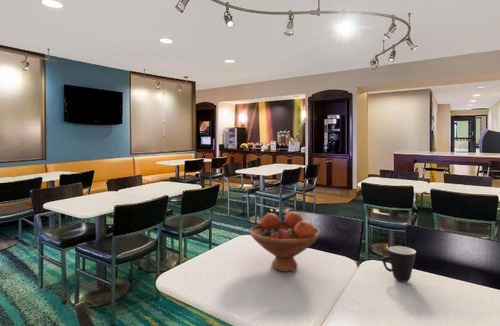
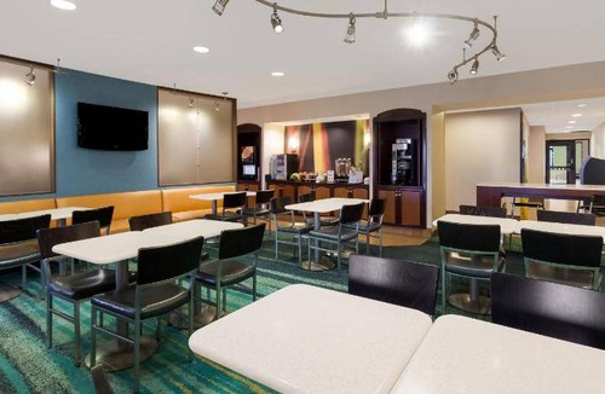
- fruit bowl [248,211,322,273]
- mug [382,245,417,283]
